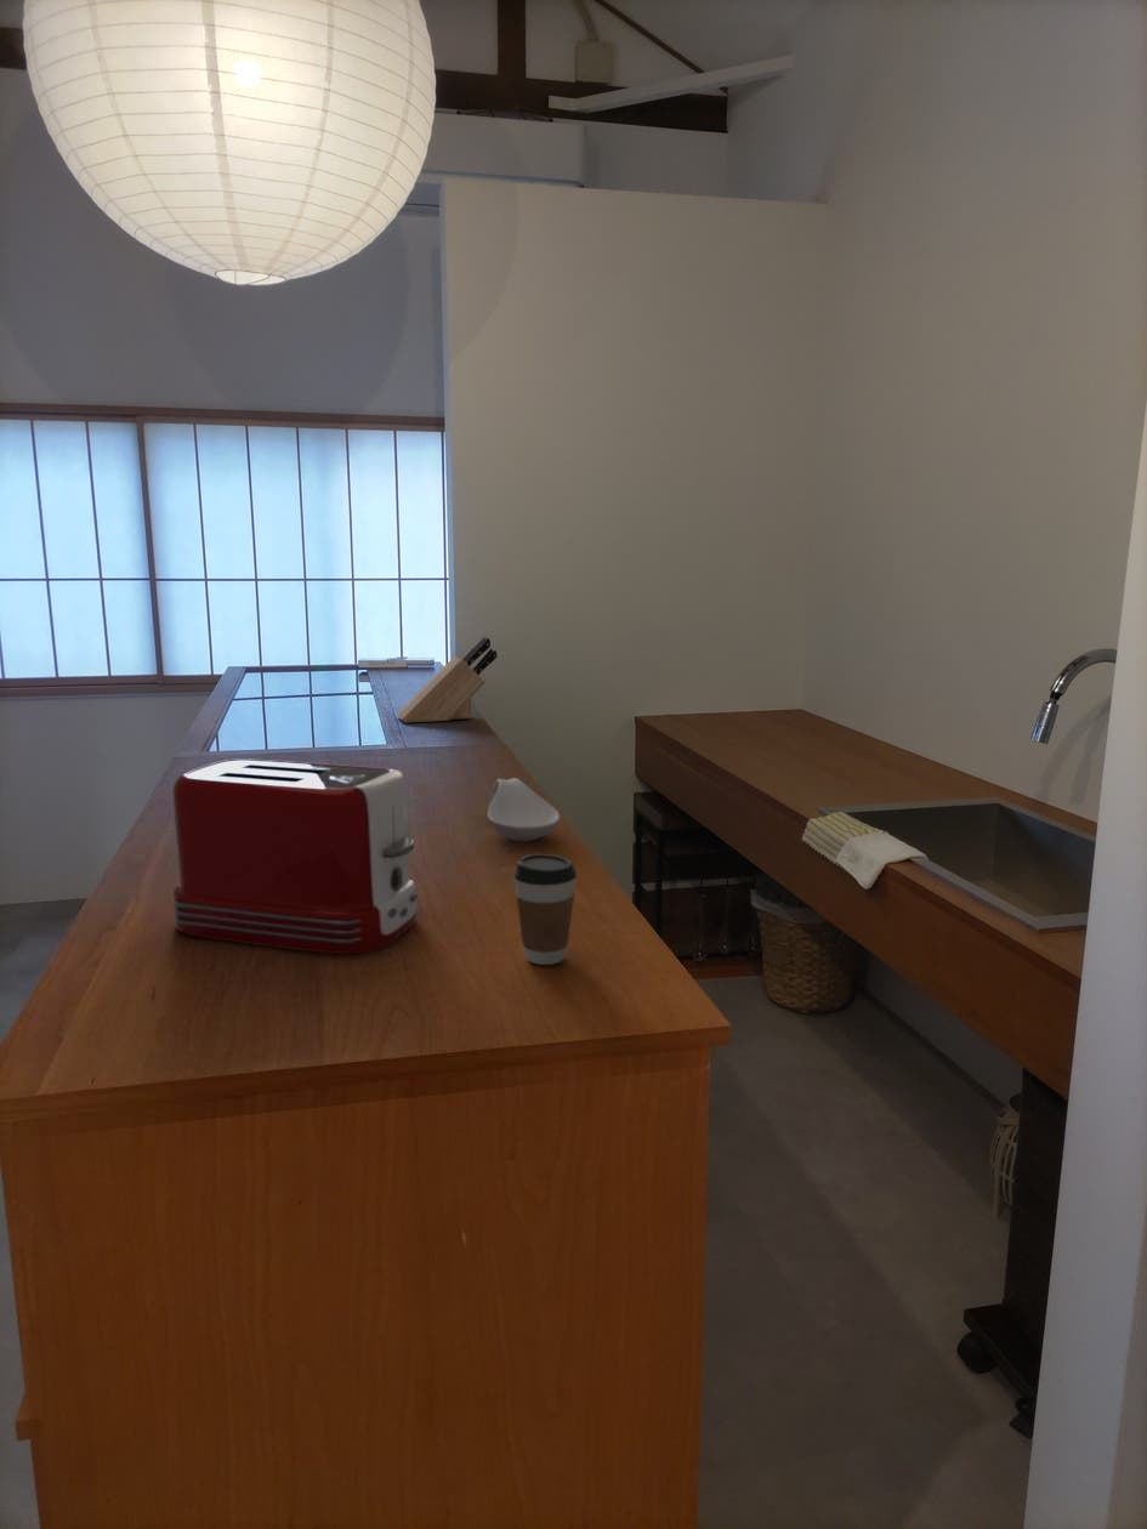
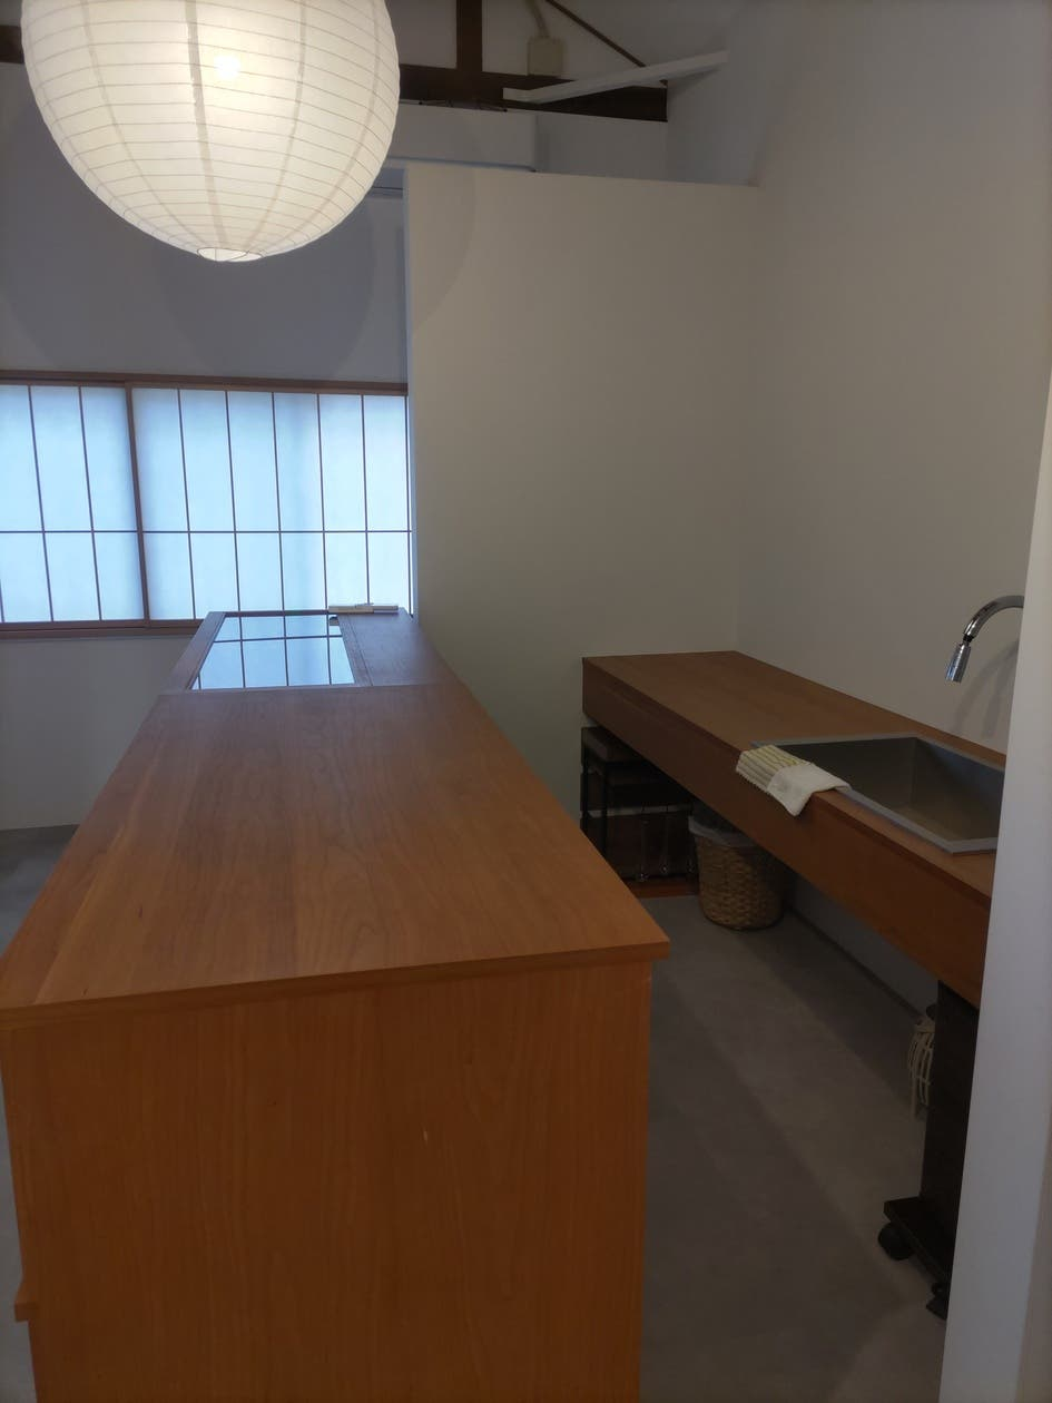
- knife block [396,636,498,723]
- toaster [171,757,419,955]
- spoon rest [487,777,561,842]
- coffee cup [512,853,578,966]
